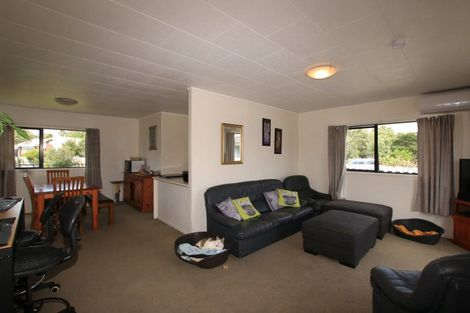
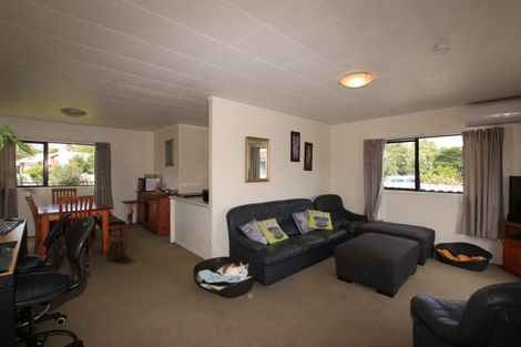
+ backpack [103,236,129,263]
